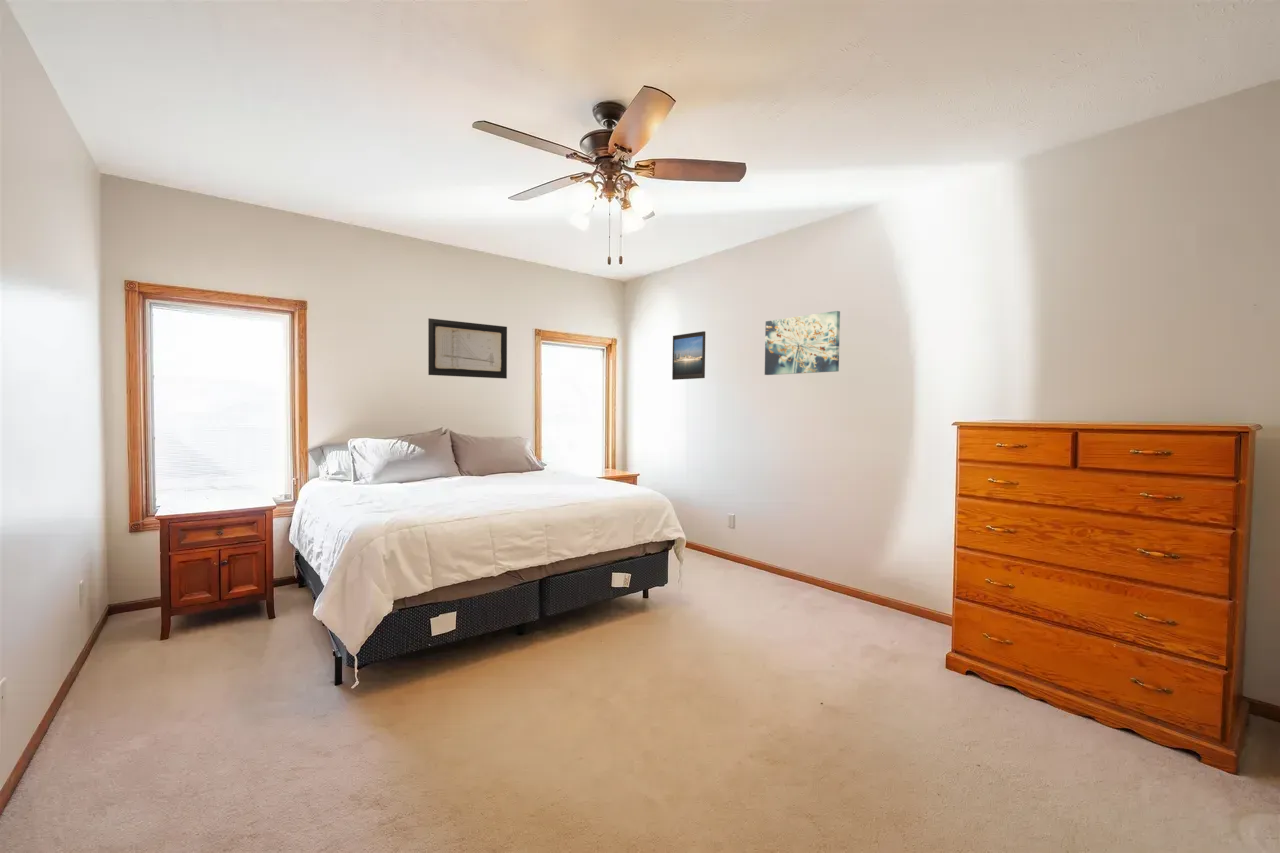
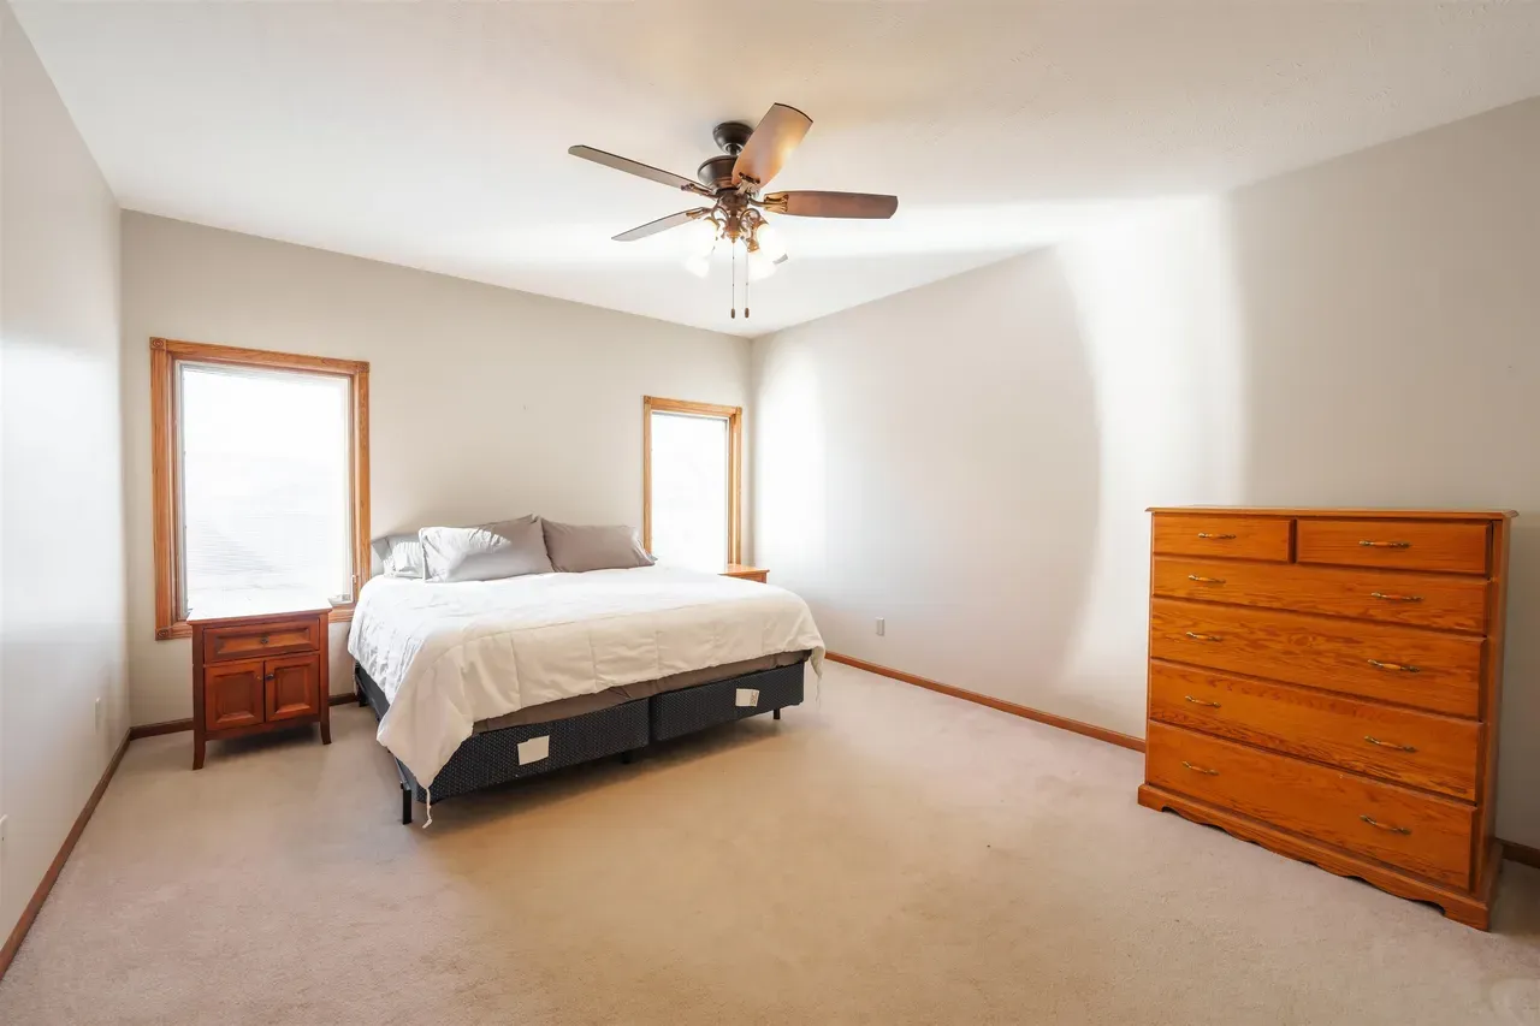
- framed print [671,330,706,381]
- wall art [764,310,841,376]
- wall art [427,317,508,380]
